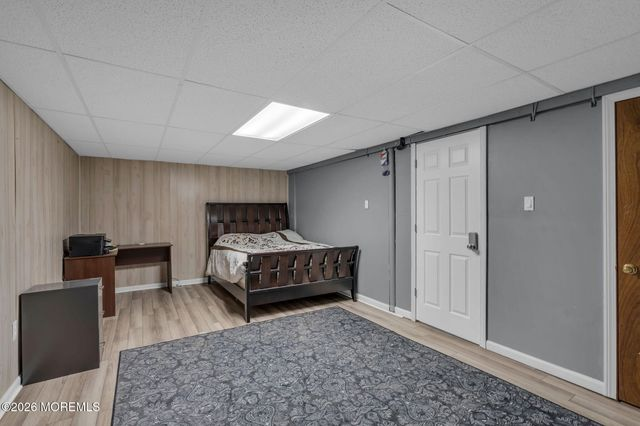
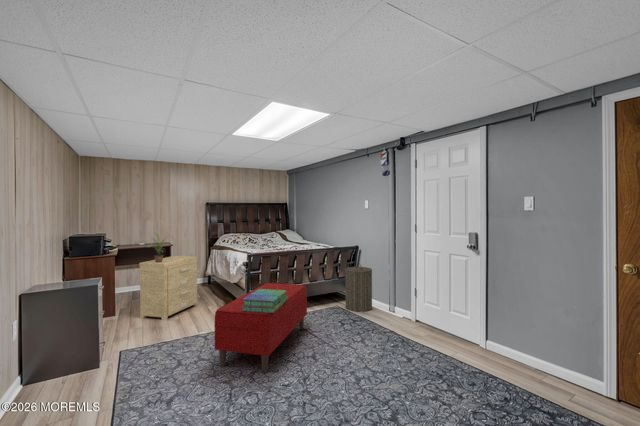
+ side table [138,255,198,321]
+ potted plant [147,232,170,263]
+ stack of books [242,289,288,313]
+ laundry hamper [344,262,373,313]
+ bench [213,282,308,374]
